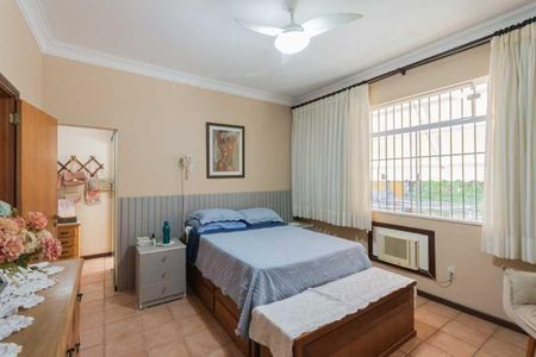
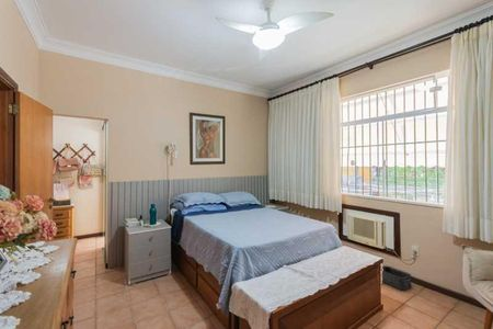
+ storage bin [381,265,412,291]
